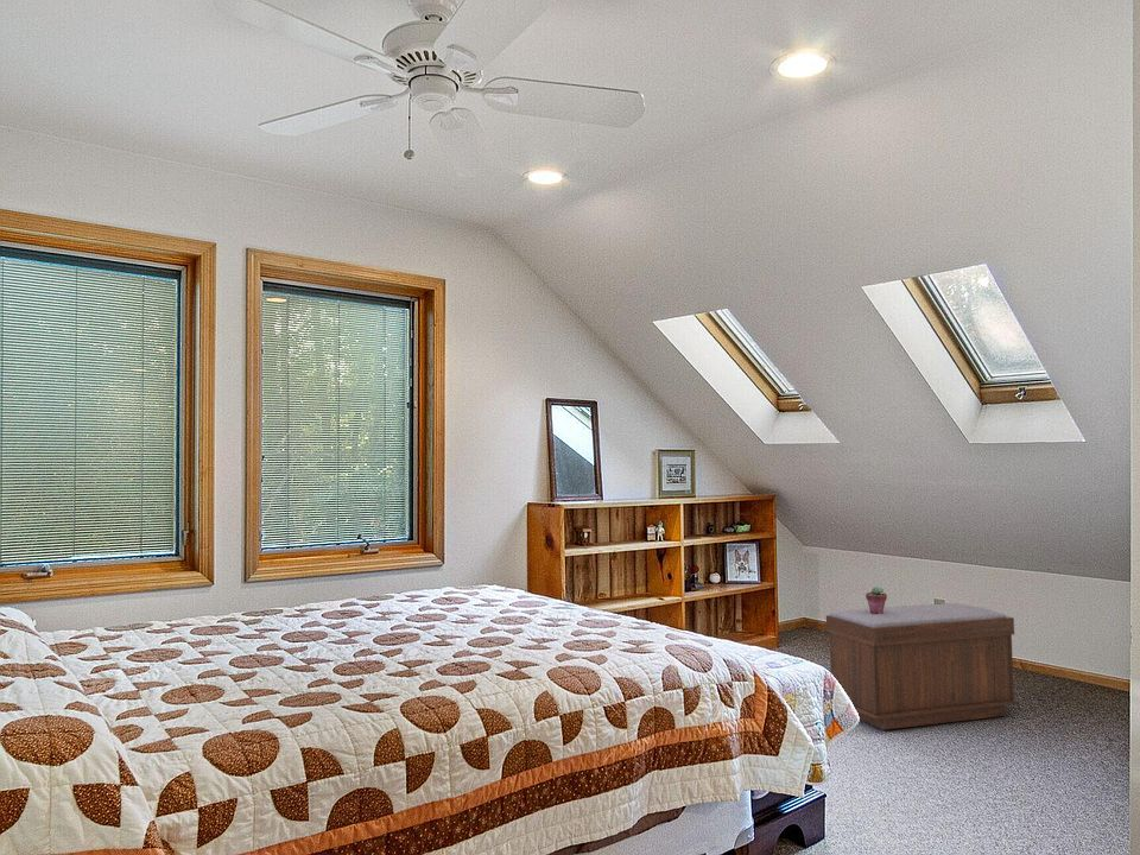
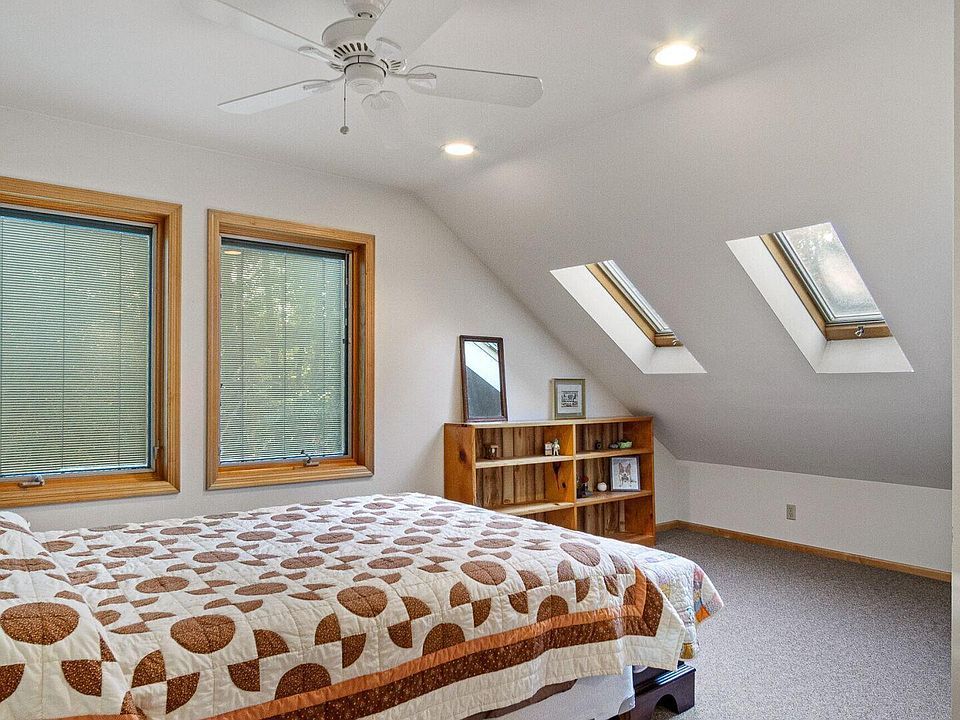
- bench [825,602,1019,732]
- potted succulent [864,585,888,614]
